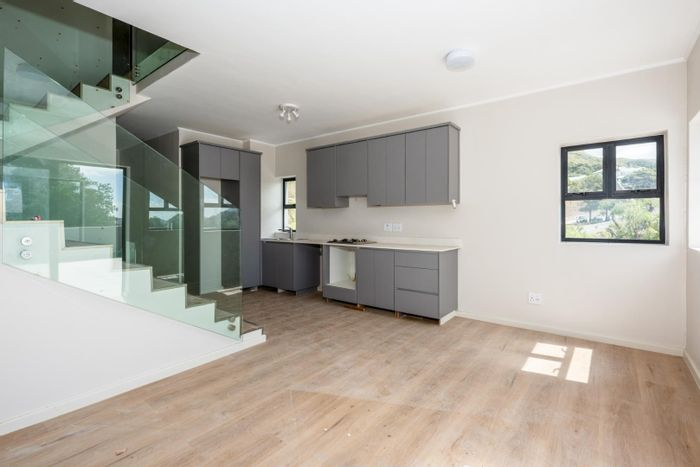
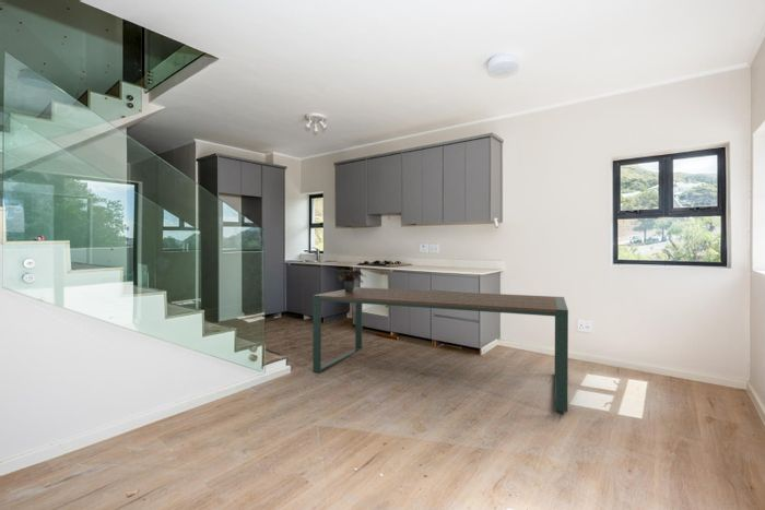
+ dining table [311,286,569,413]
+ potted plant [333,268,366,292]
